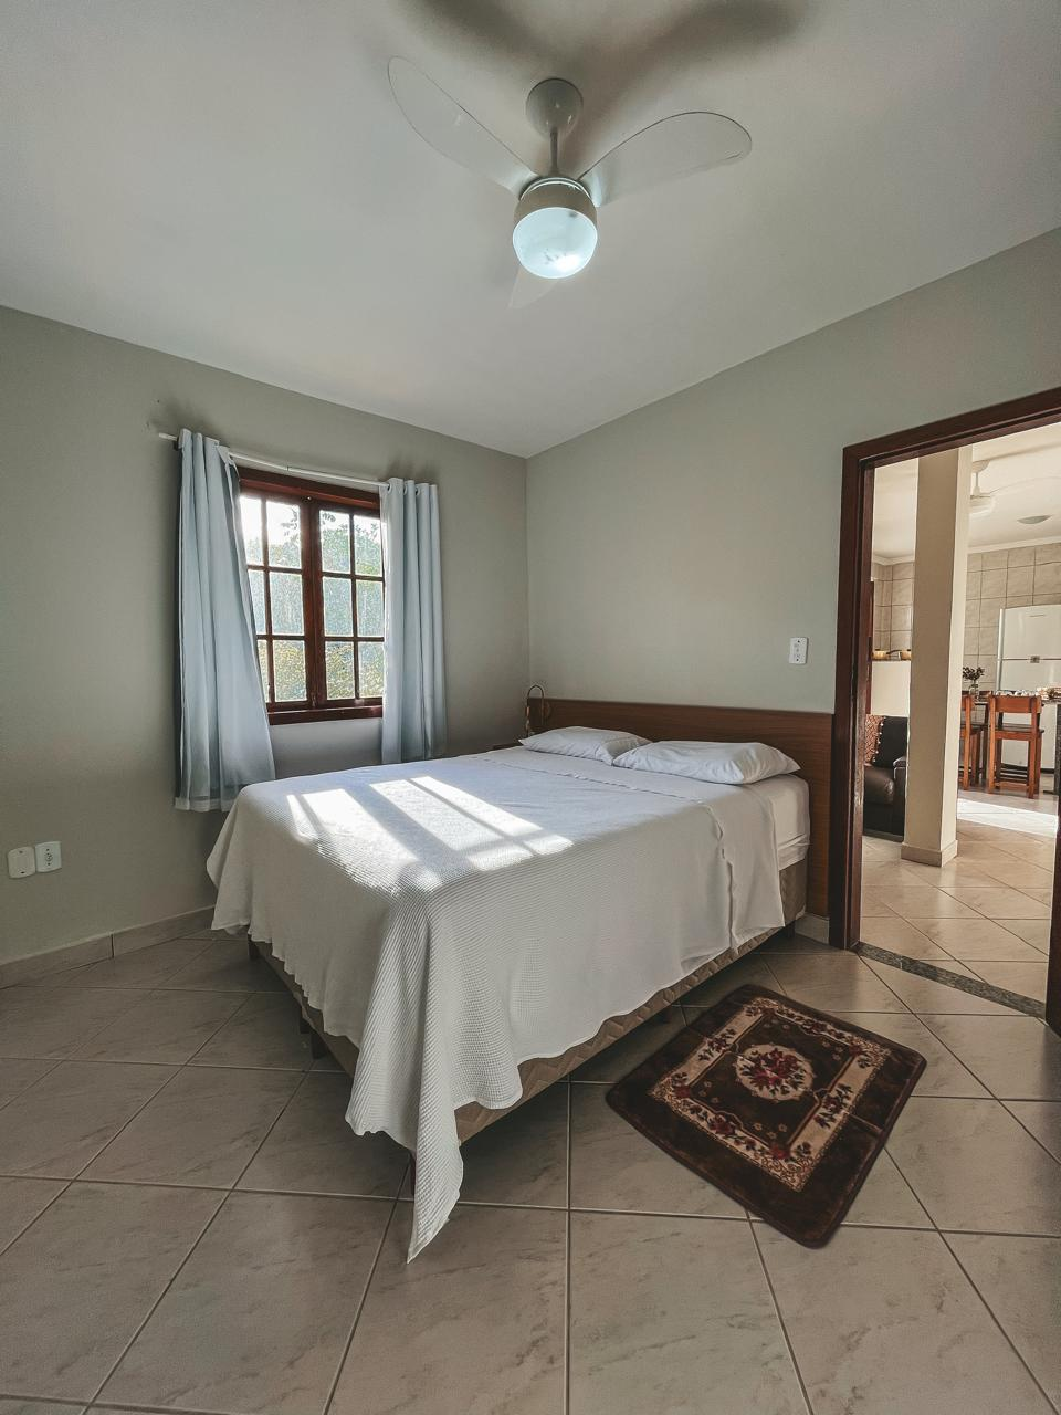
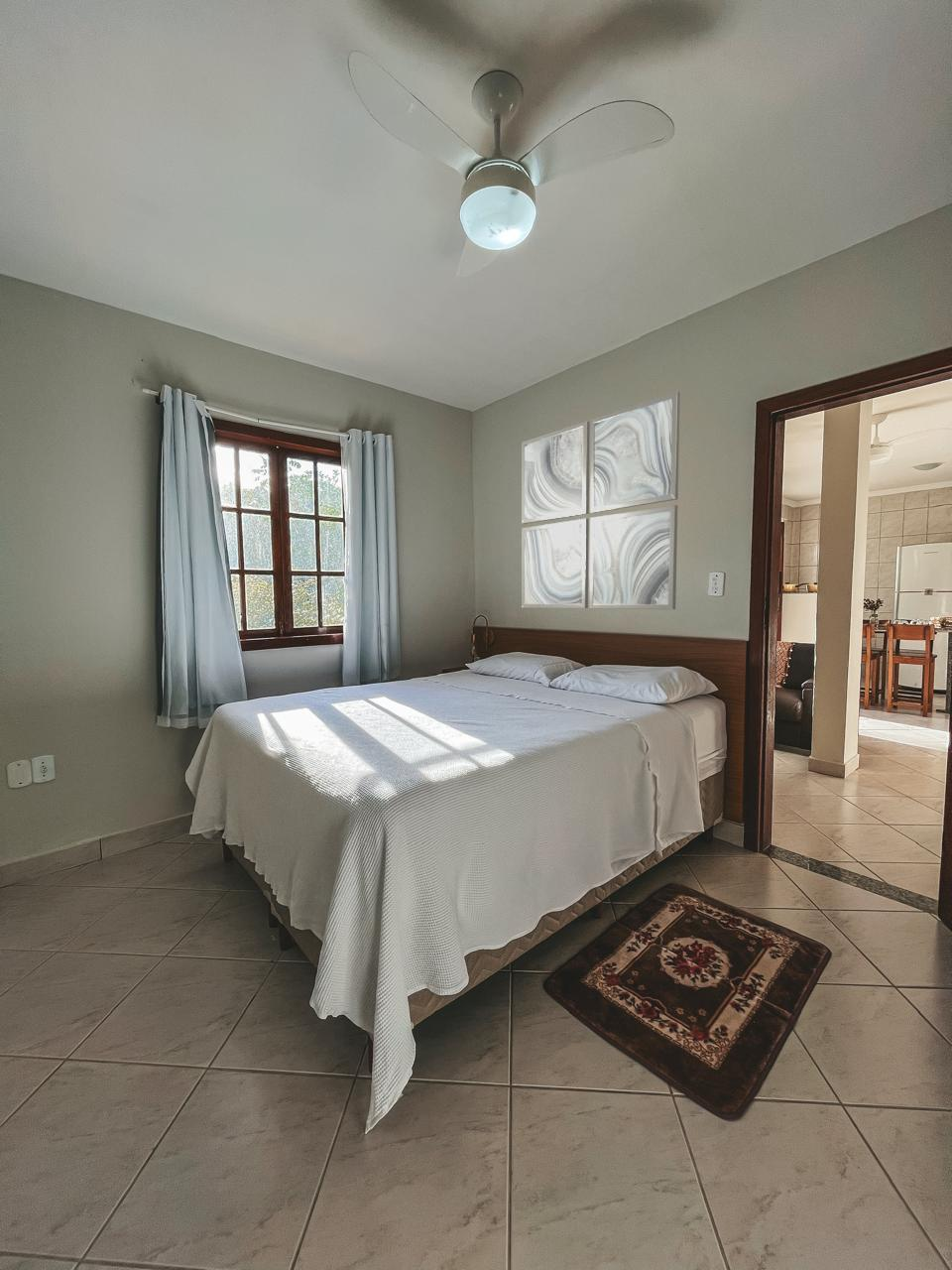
+ wall art [521,391,681,610]
